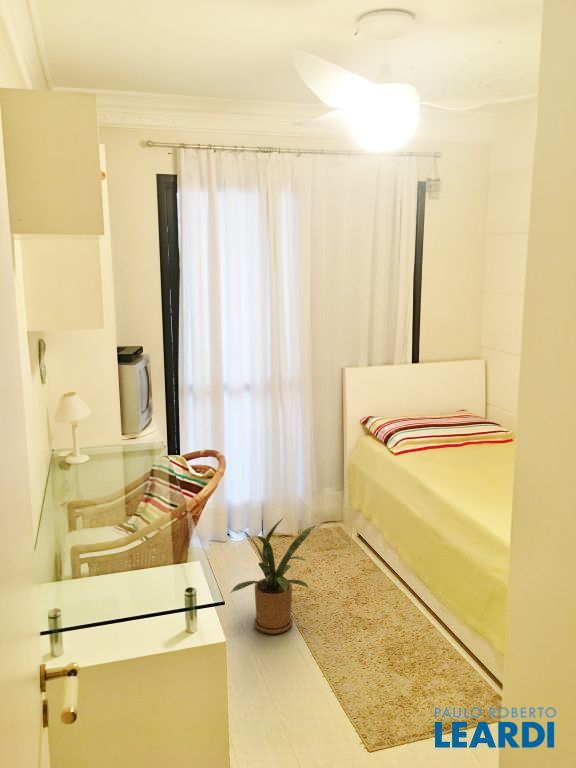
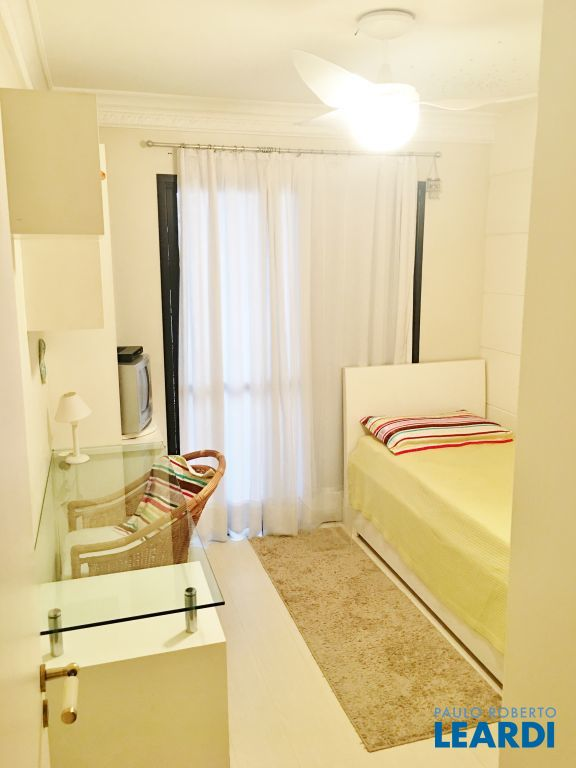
- house plant [230,516,317,635]
